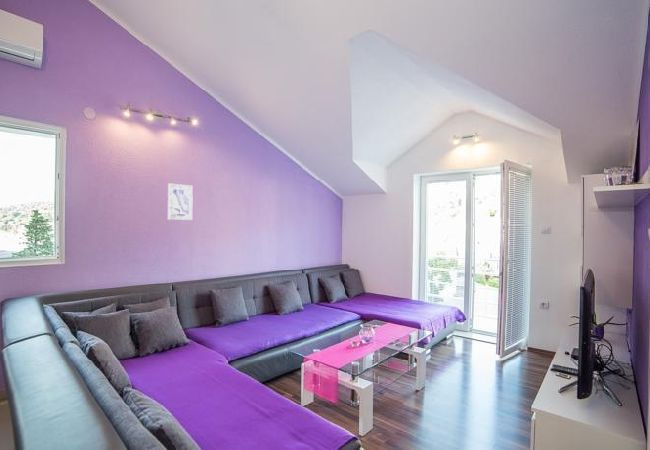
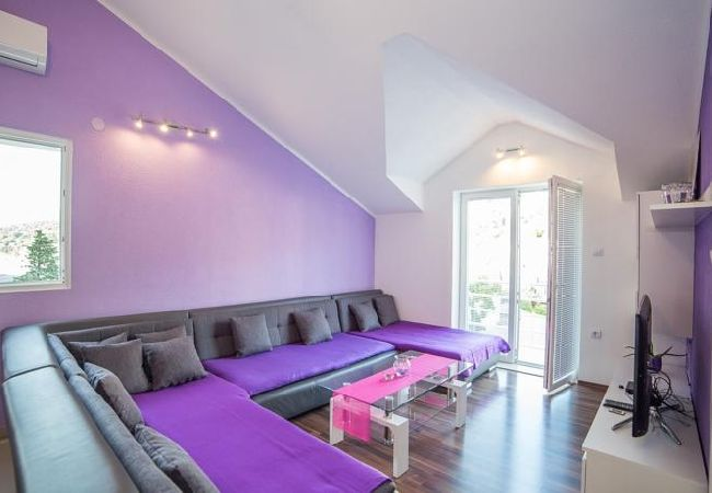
- wall art [167,182,194,221]
